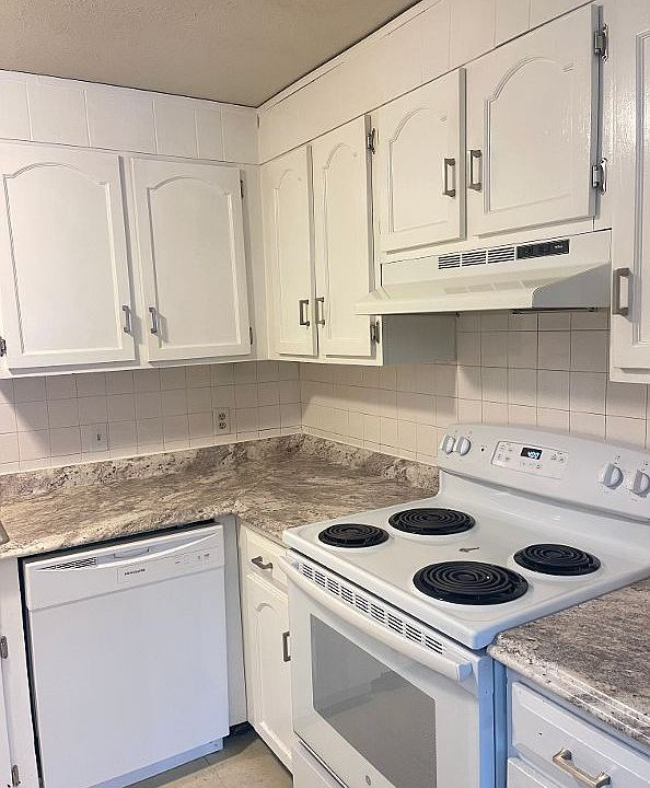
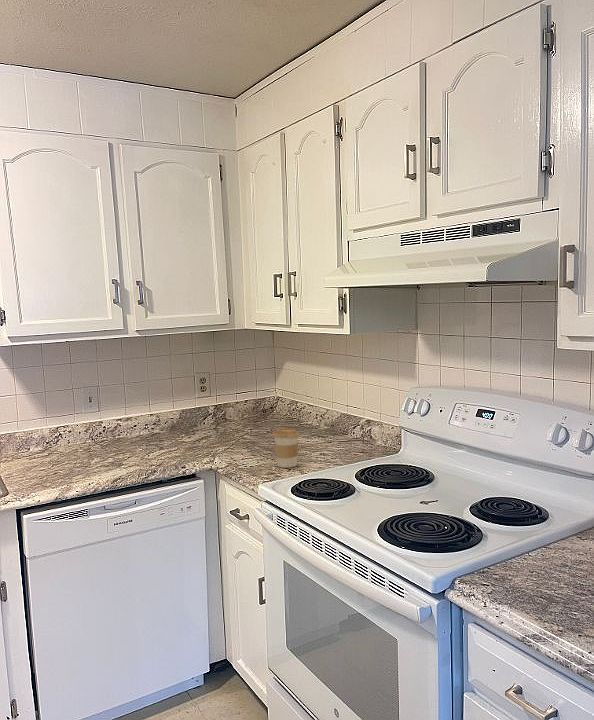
+ coffee cup [272,428,300,469]
